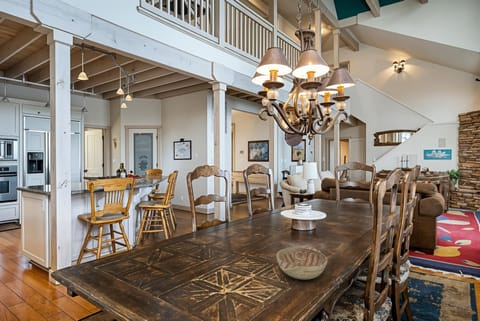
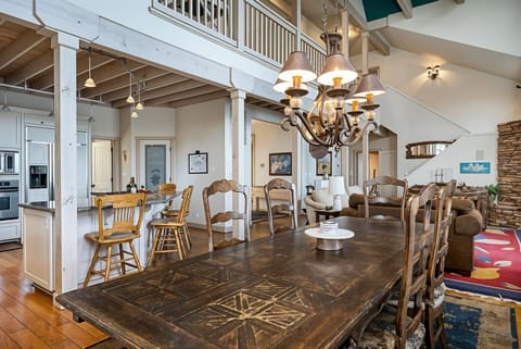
- decorative bowl [275,246,328,281]
